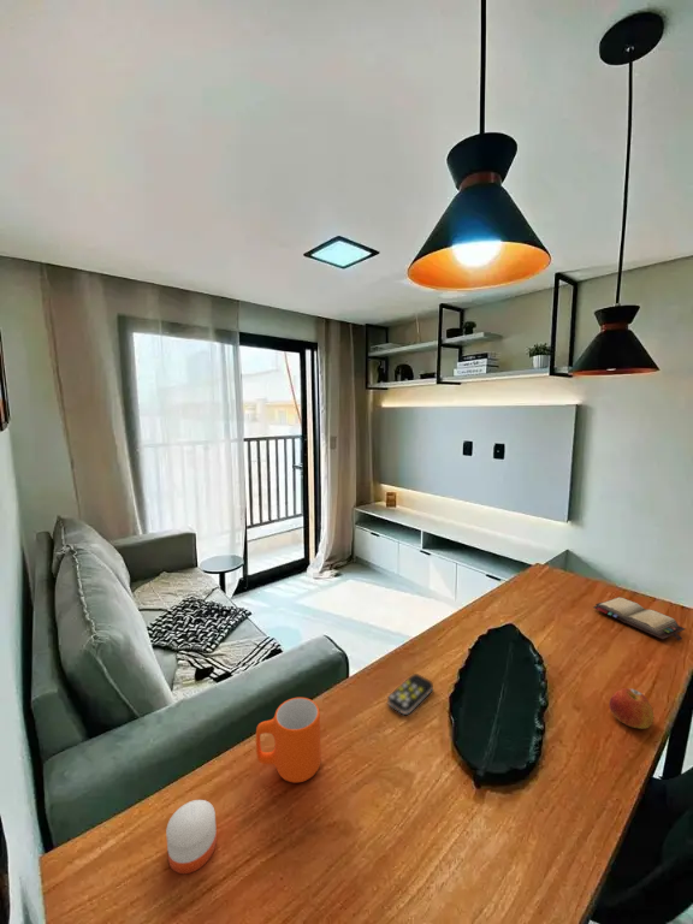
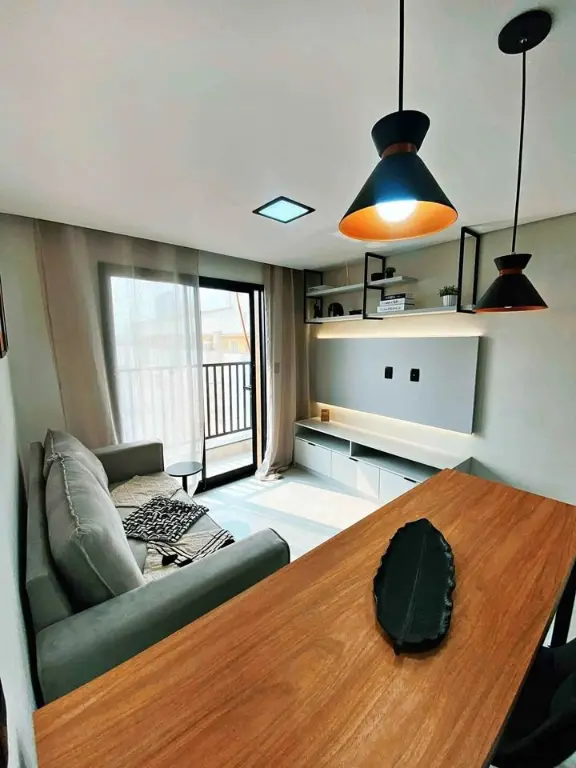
- hardback book [592,596,686,641]
- candle [165,798,218,875]
- mug [255,697,322,783]
- apple [608,687,654,730]
- remote control [386,673,434,716]
